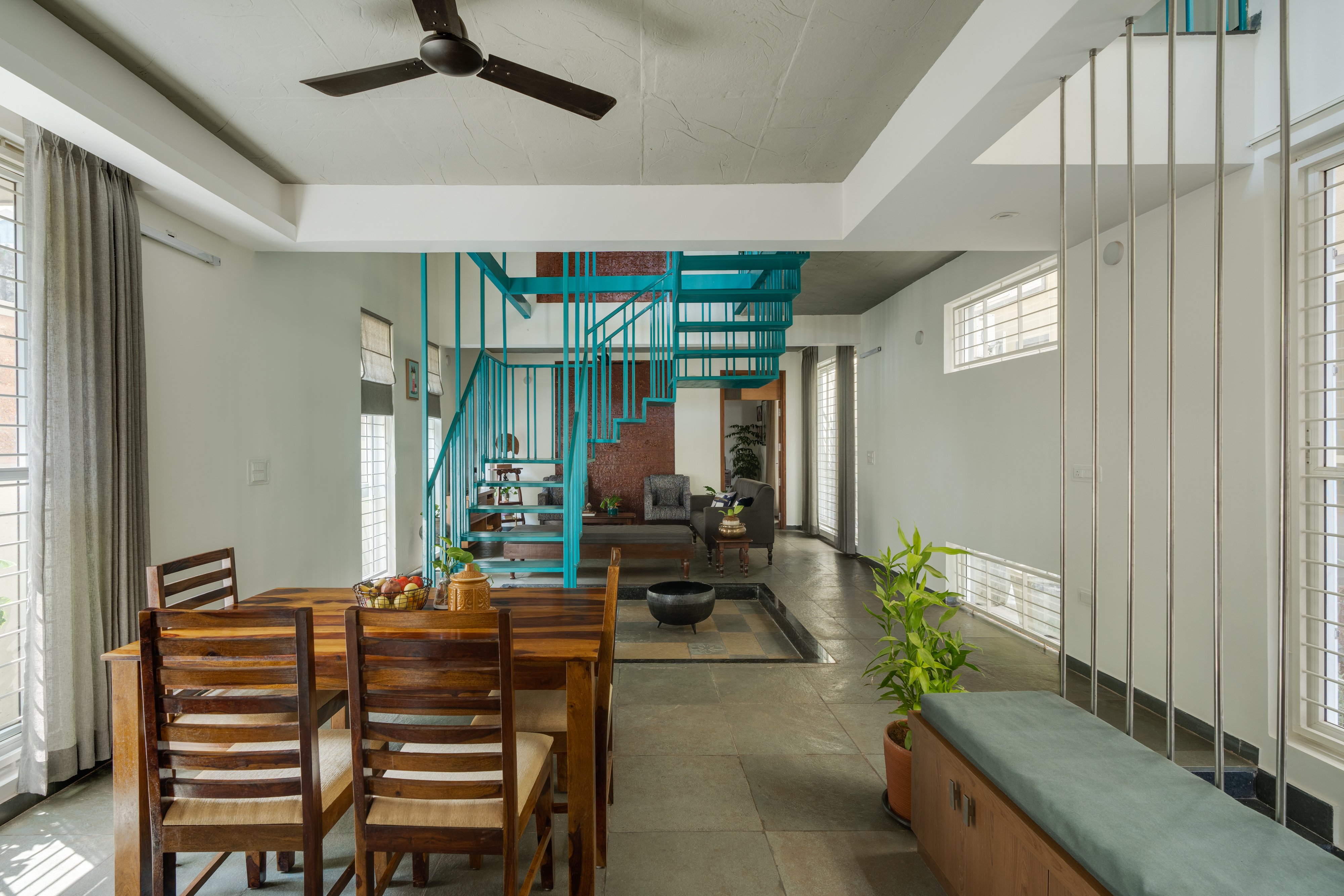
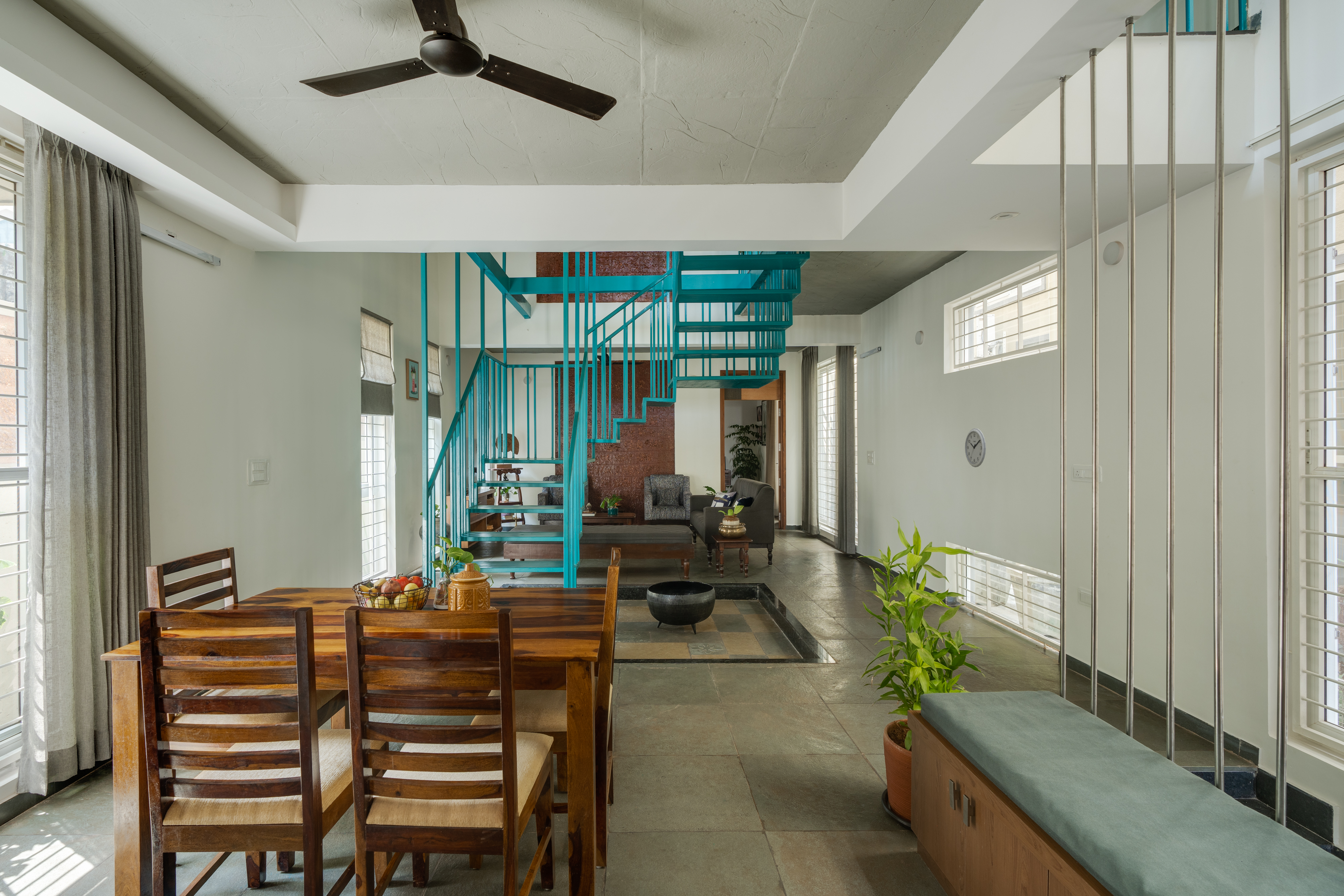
+ wall clock [965,428,986,468]
